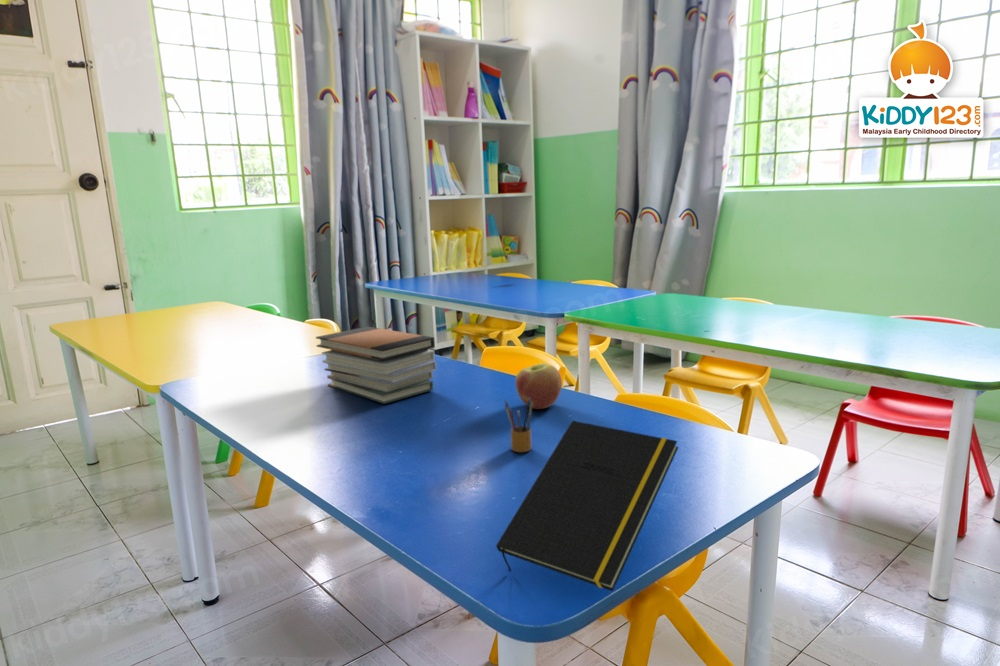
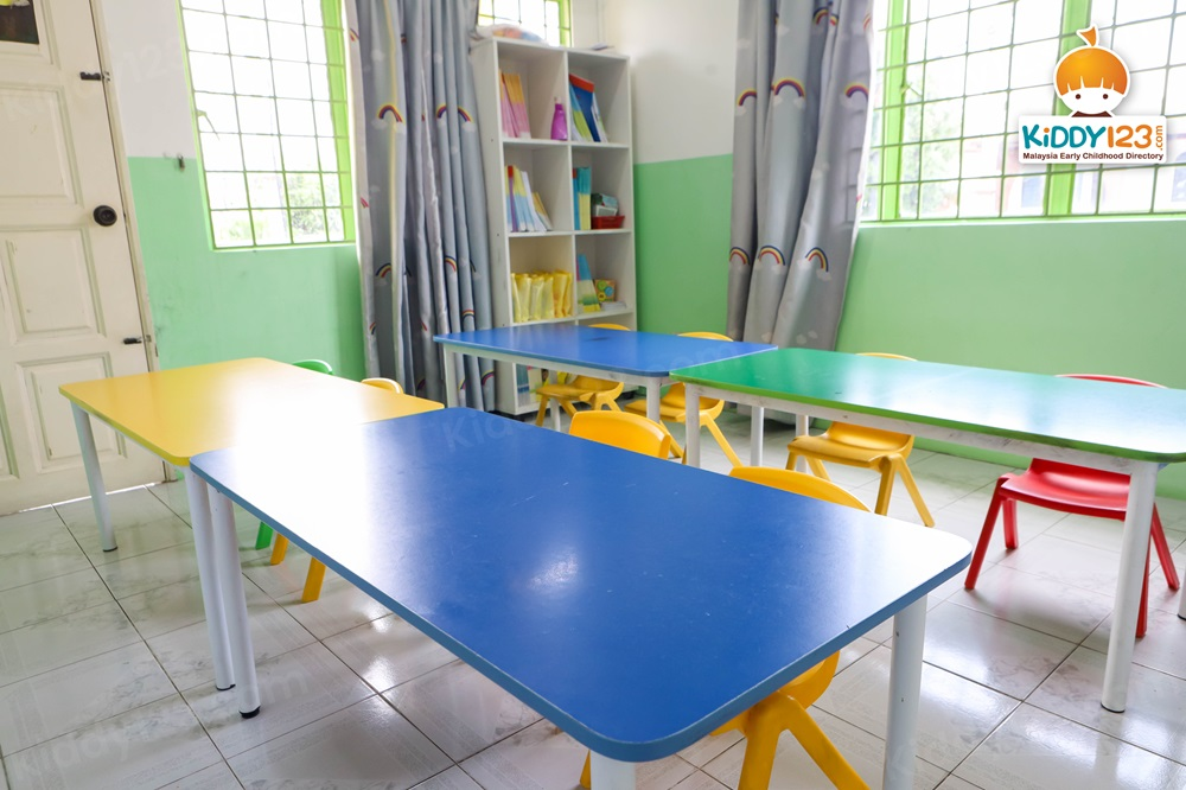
- notepad [495,420,679,592]
- apple [514,362,563,410]
- pencil box [504,397,533,453]
- book stack [315,326,437,405]
